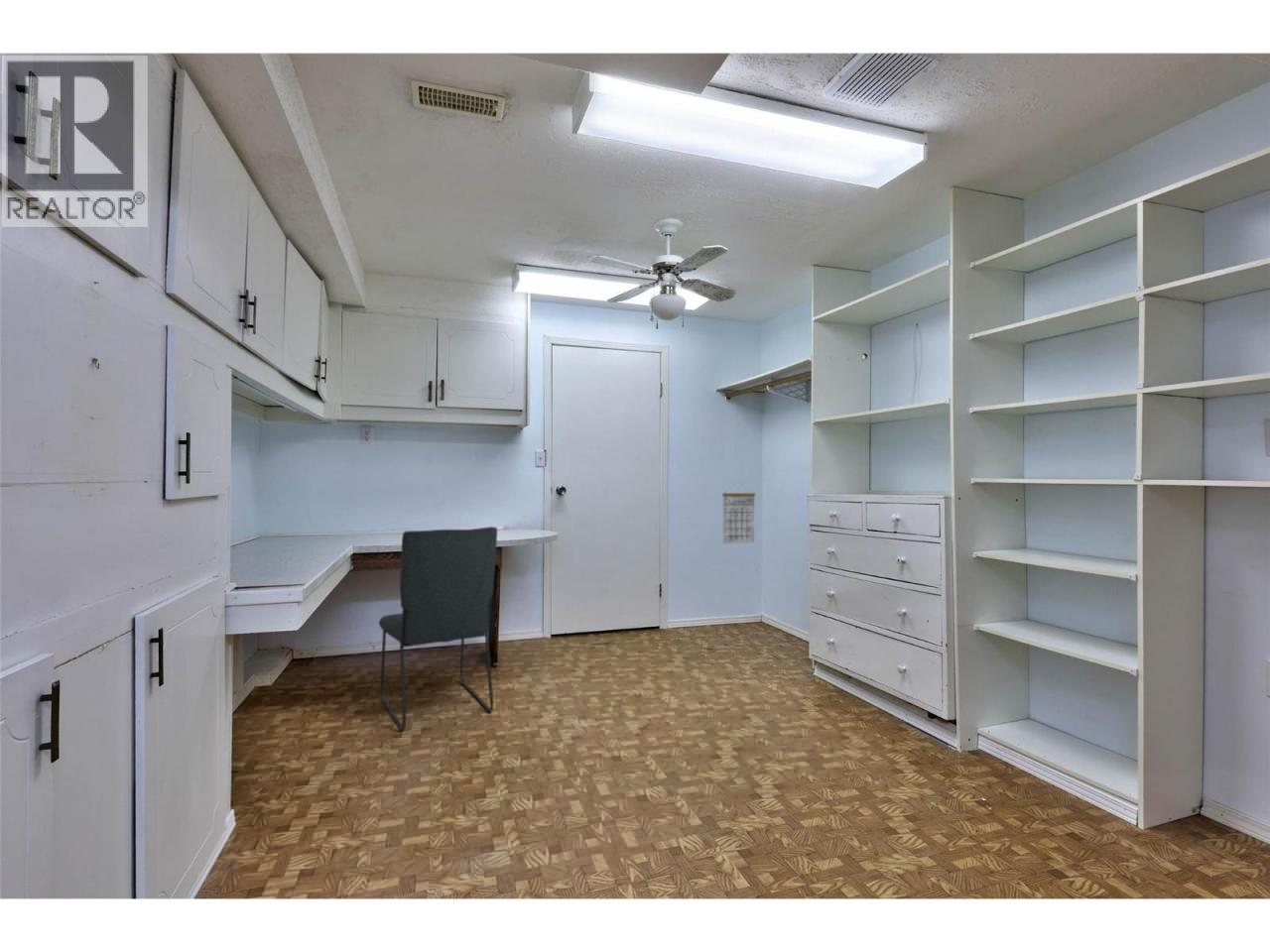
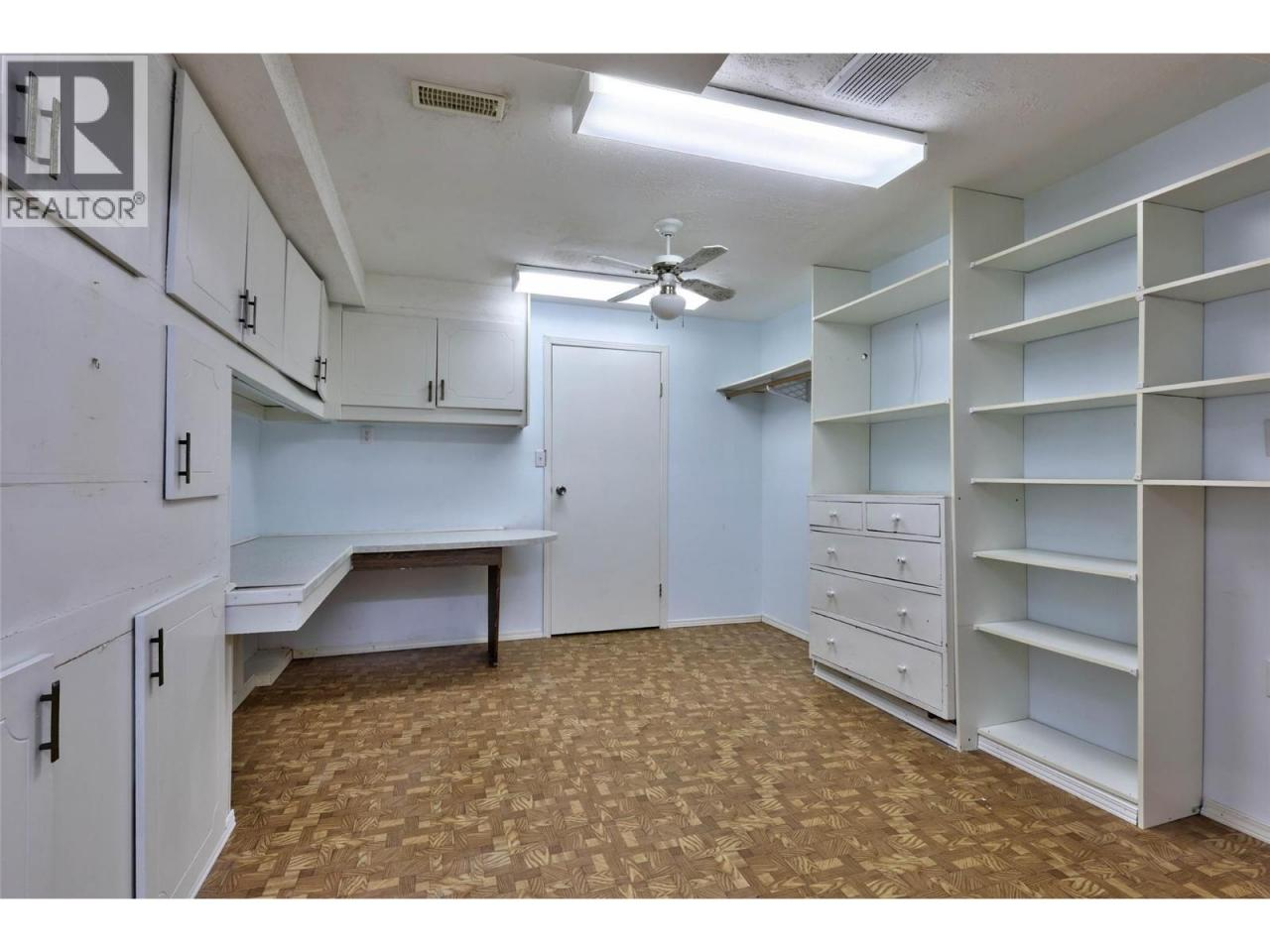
- chair [378,526,498,731]
- calendar [721,481,756,544]
